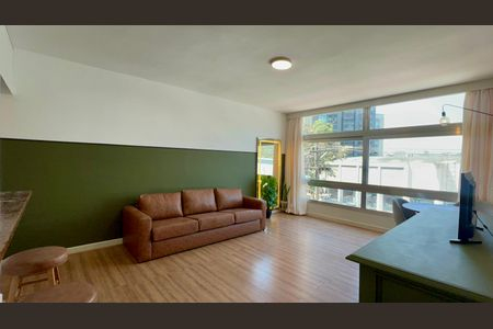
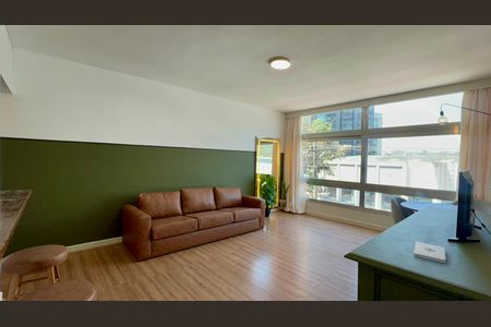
+ notepad [412,241,446,264]
